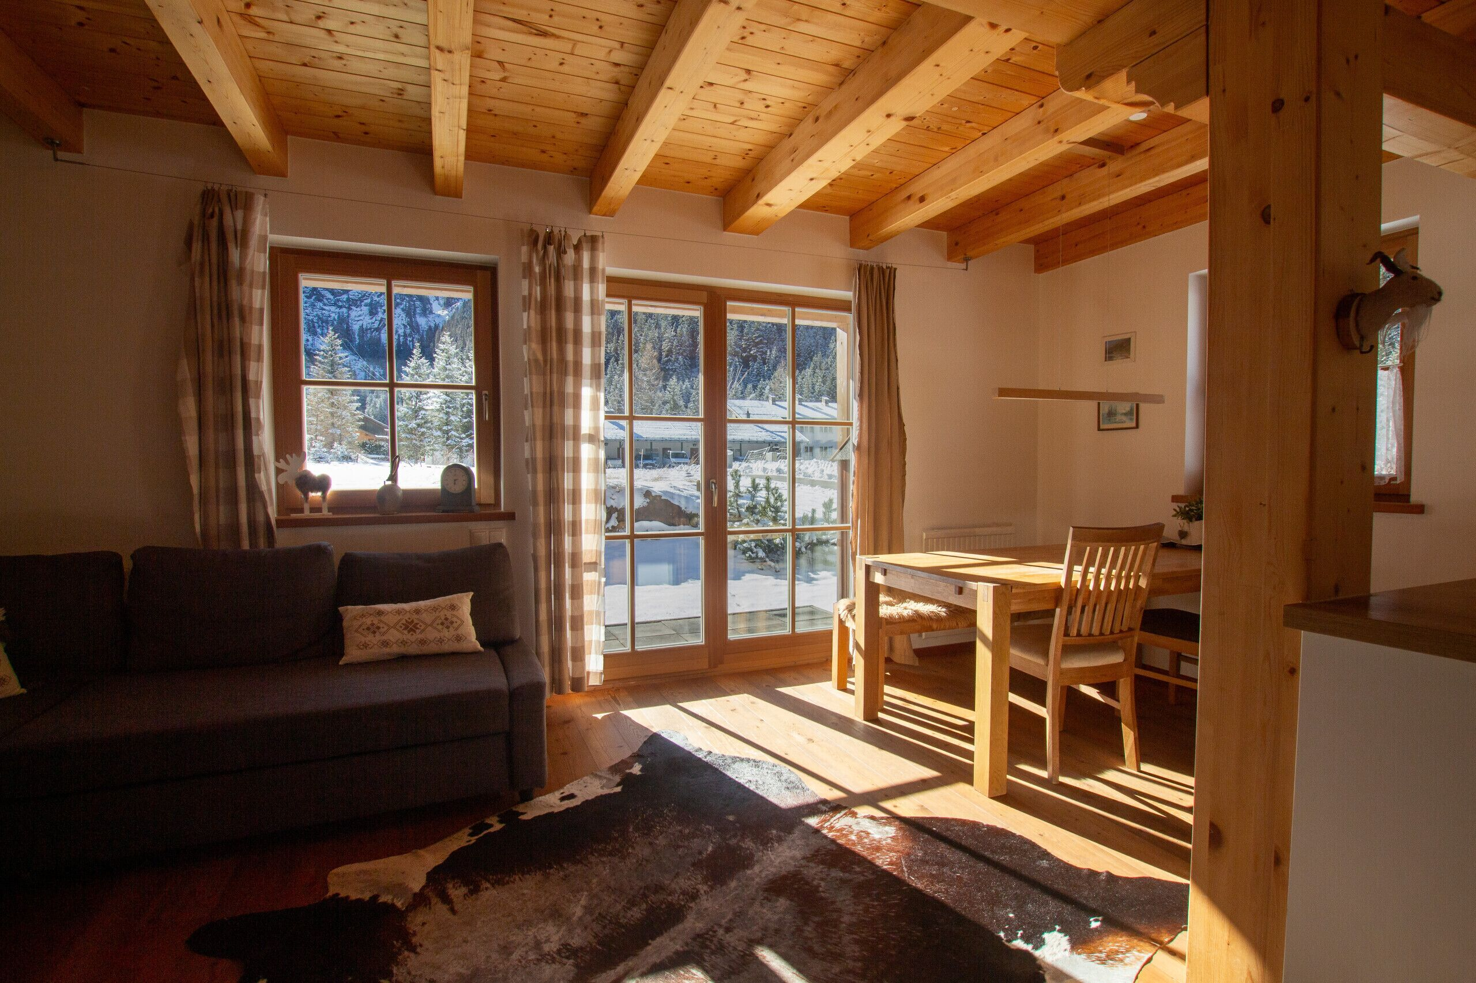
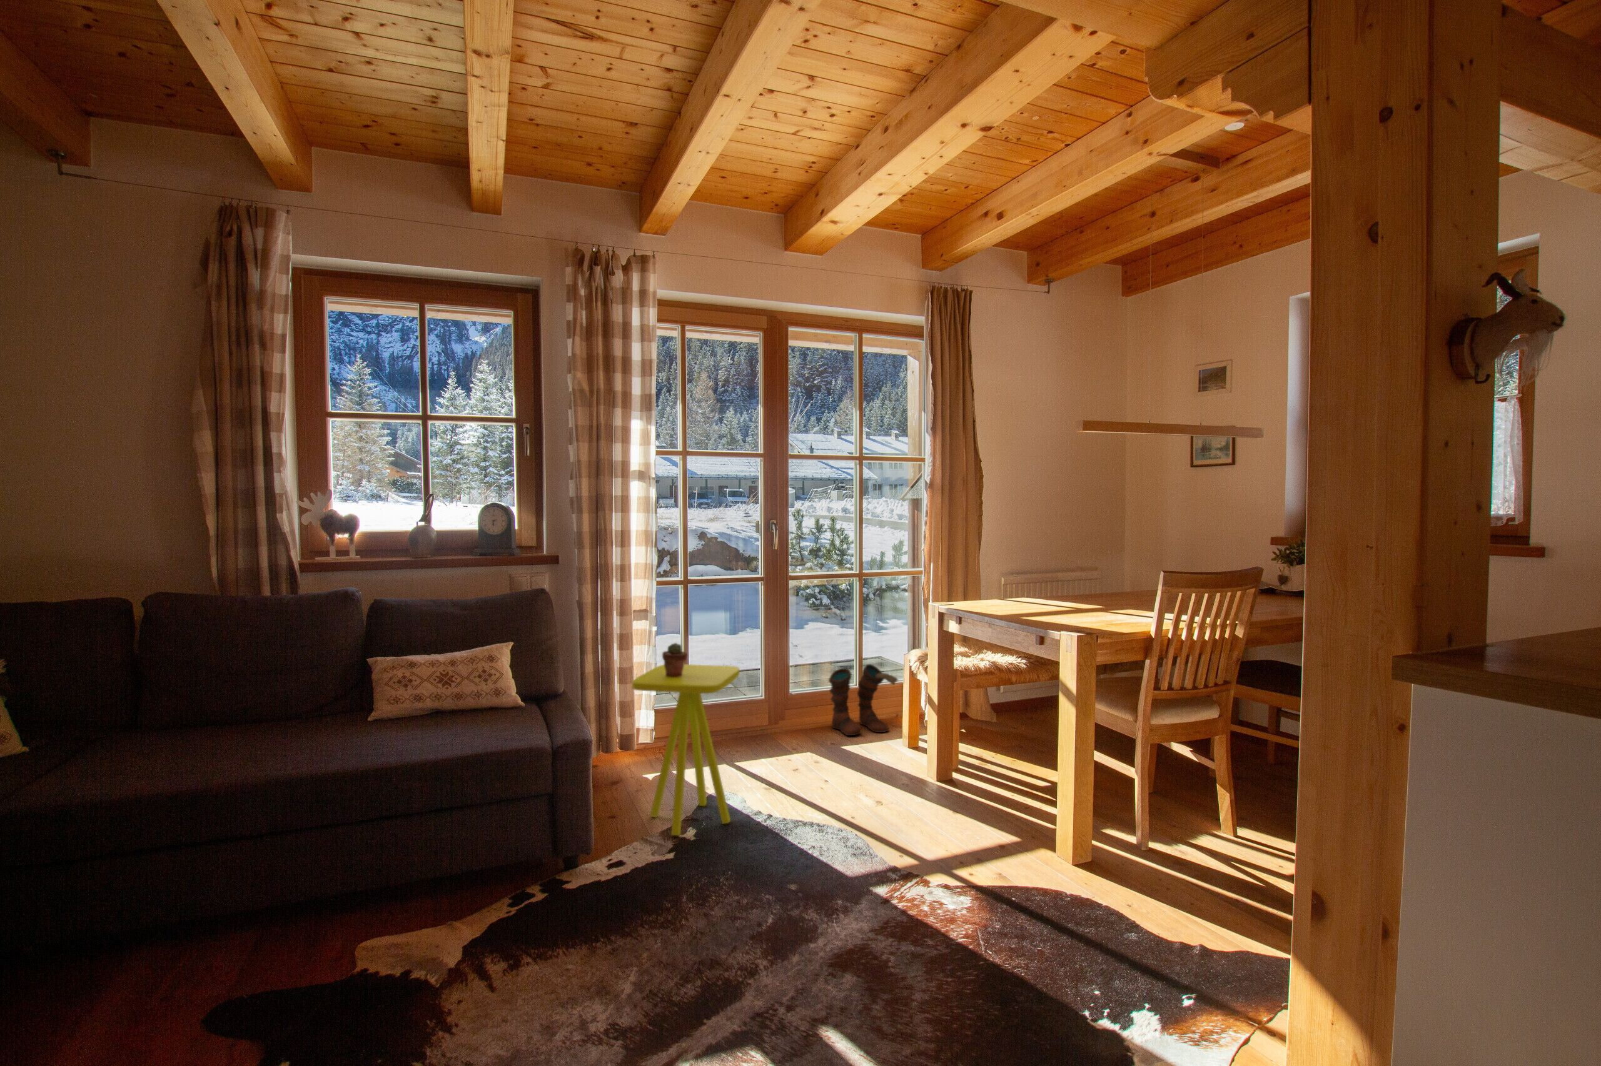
+ side table [631,664,740,836]
+ potted succulent [662,642,688,677]
+ boots [828,664,900,736]
